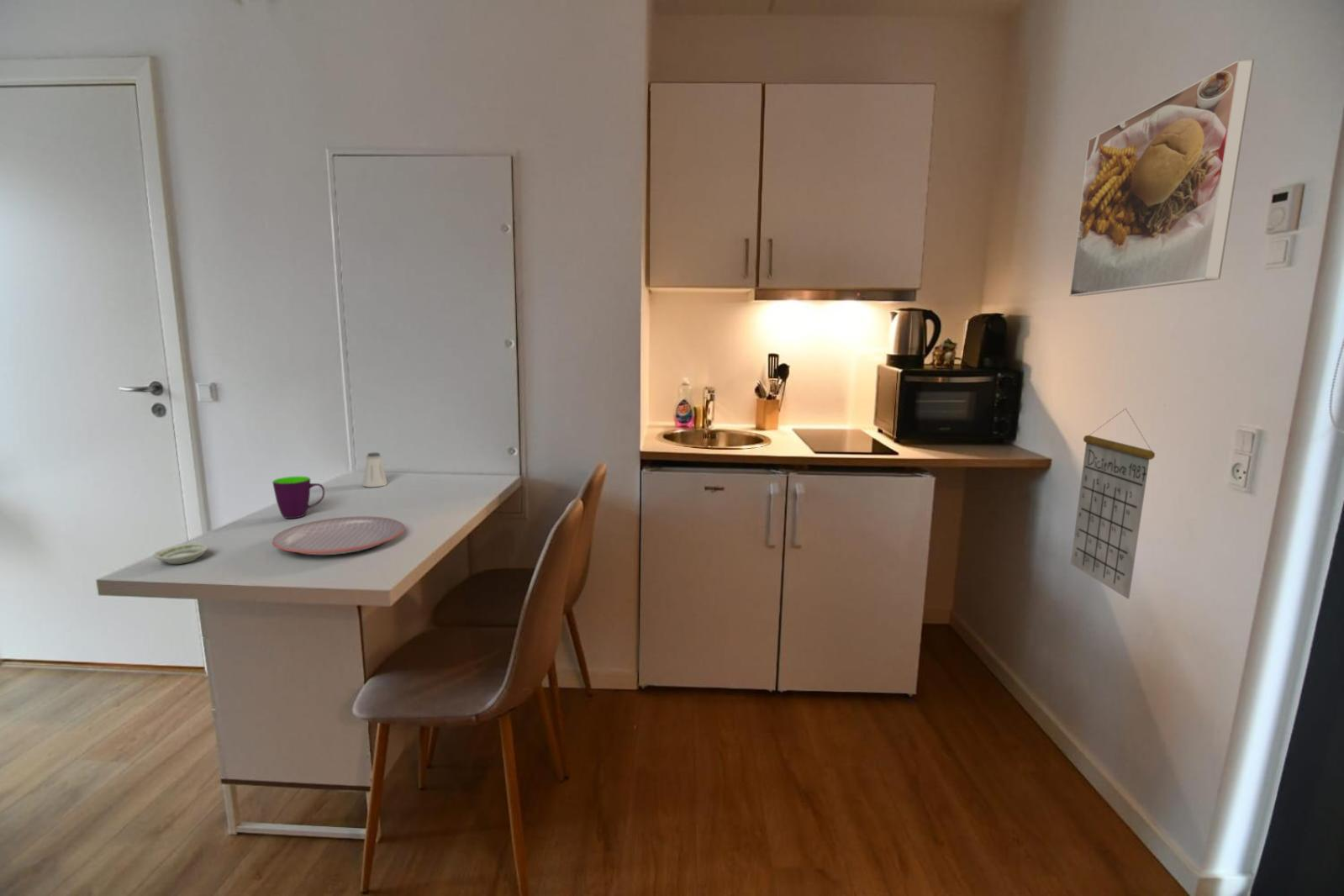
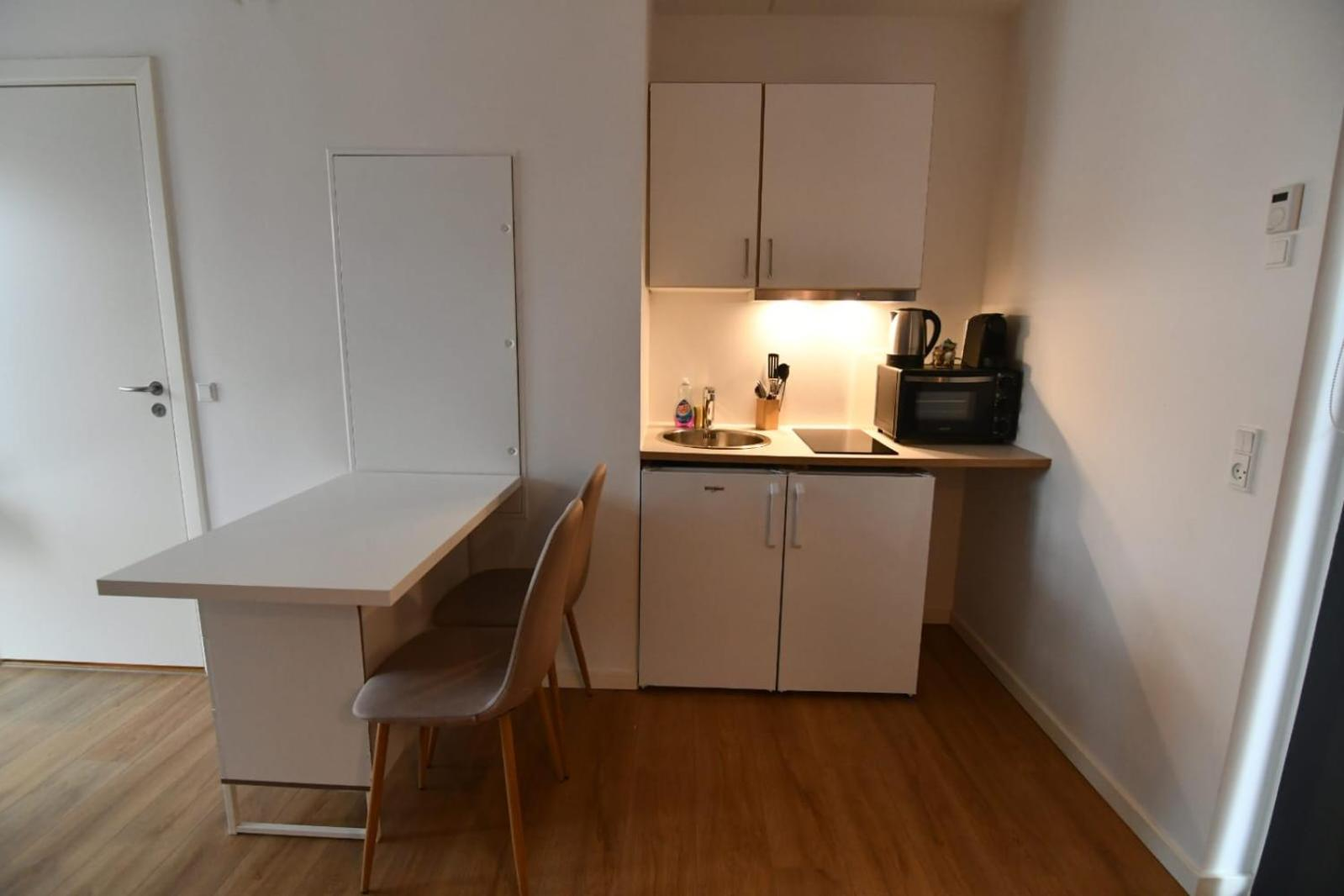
- plate [271,515,405,556]
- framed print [1068,58,1255,297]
- saltshaker [362,451,388,488]
- saucer [153,543,209,565]
- mug [271,476,325,519]
- calendar [1070,408,1156,600]
